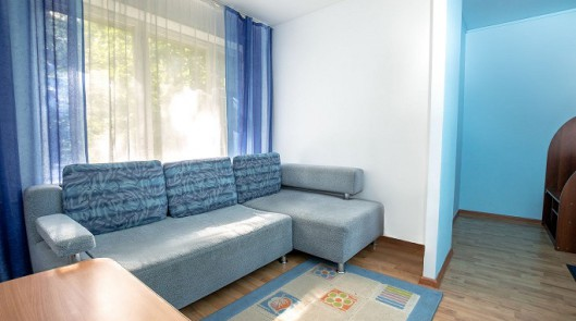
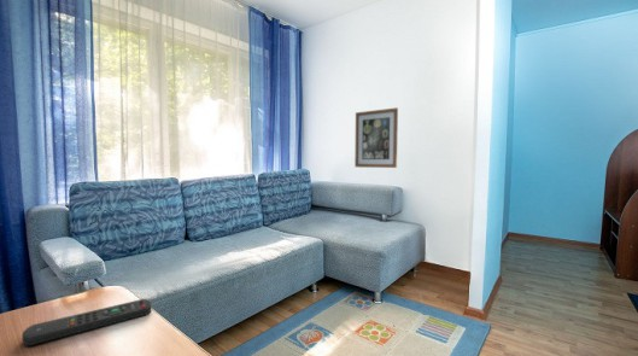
+ remote control [21,298,152,346]
+ wall art [353,106,399,169]
